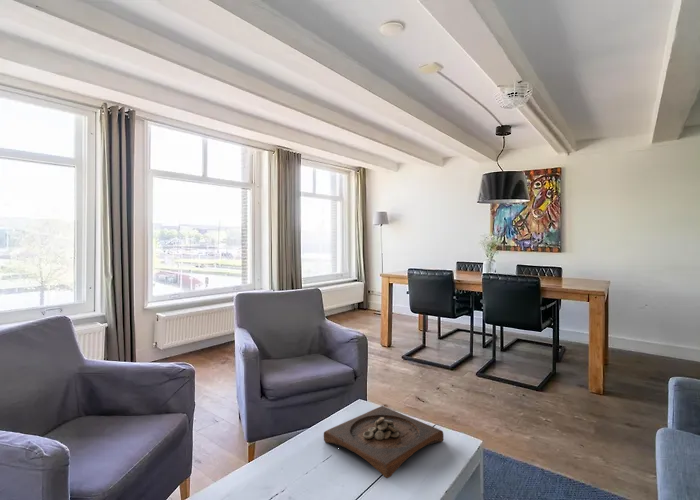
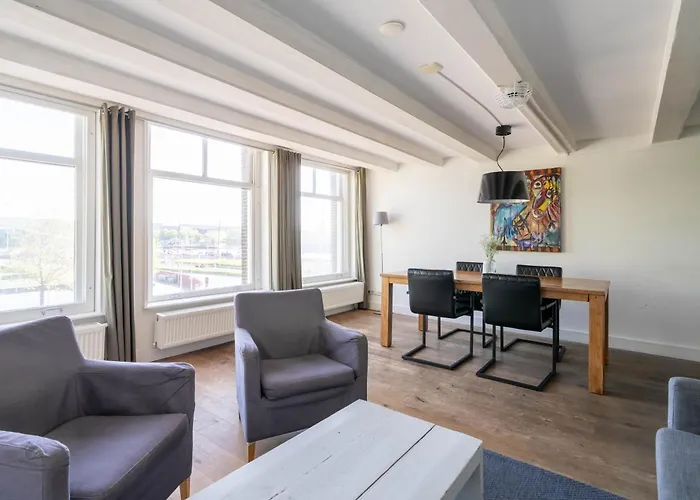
- wooden tray [323,405,445,479]
